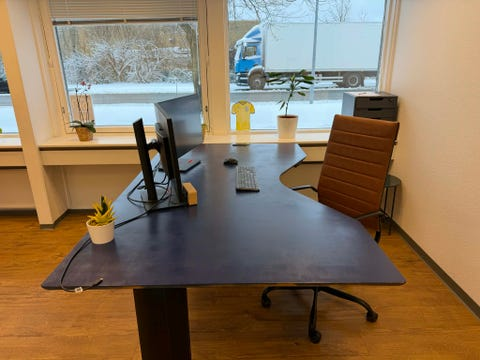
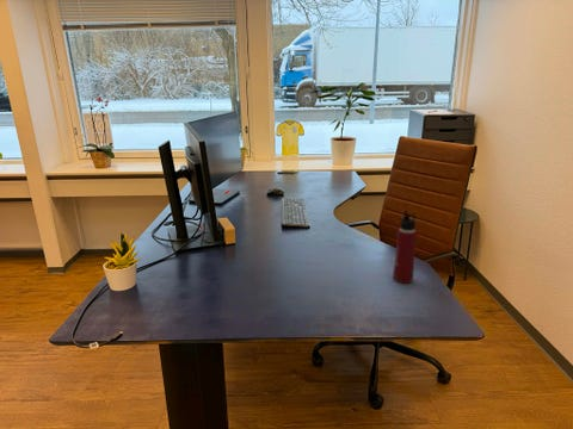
+ water bottle [393,210,418,284]
